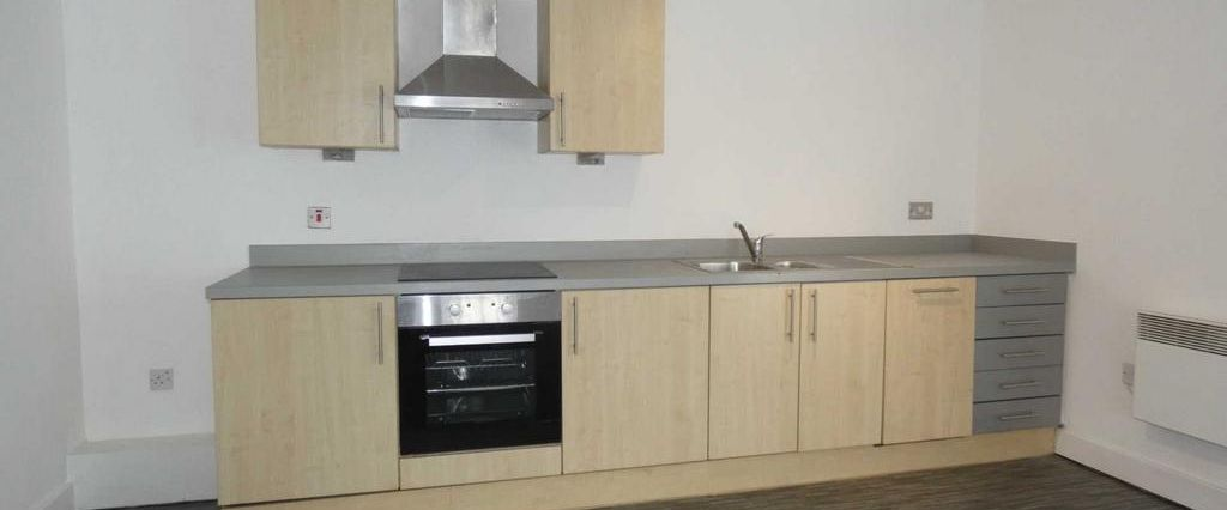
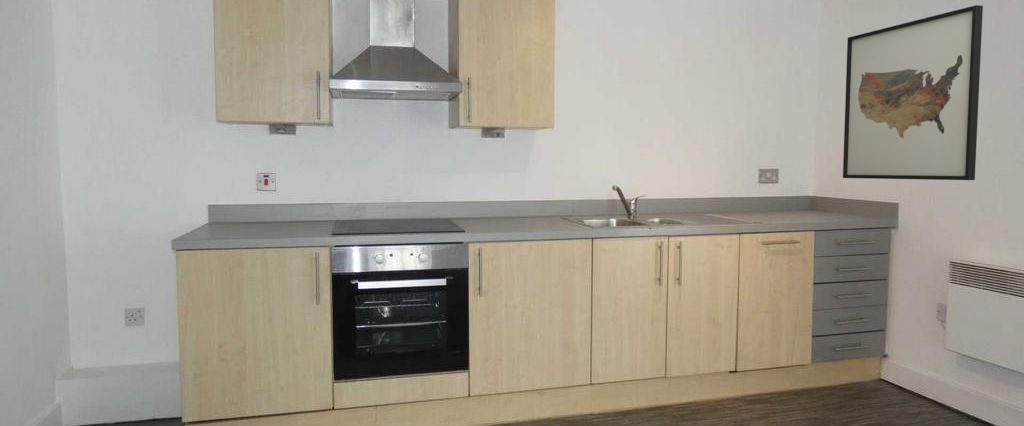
+ wall art [842,4,984,181]
